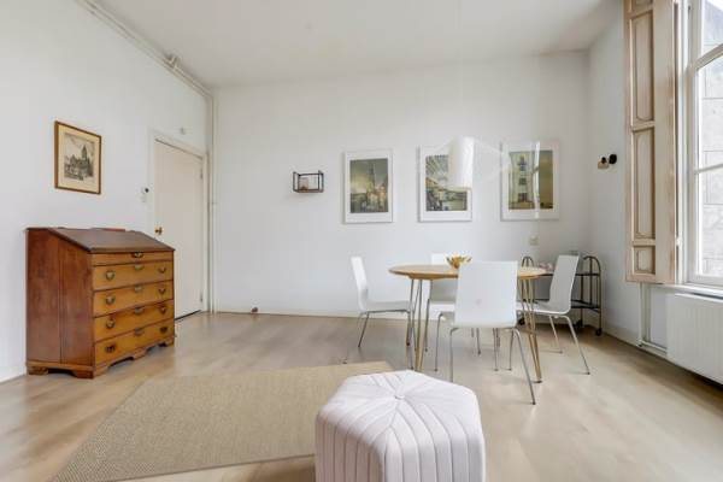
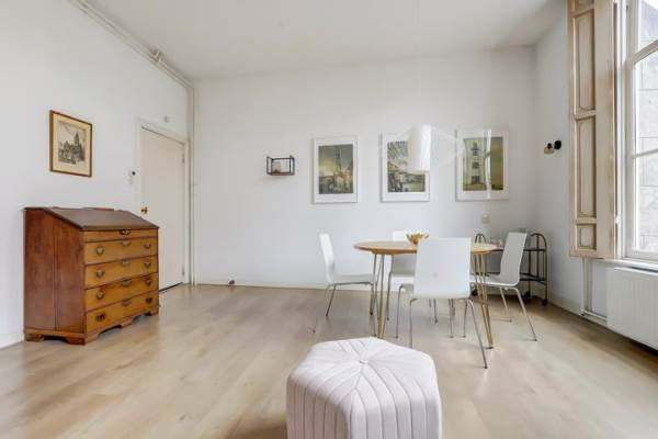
- rug [46,360,395,482]
